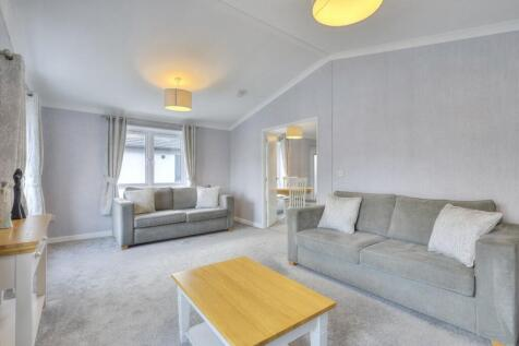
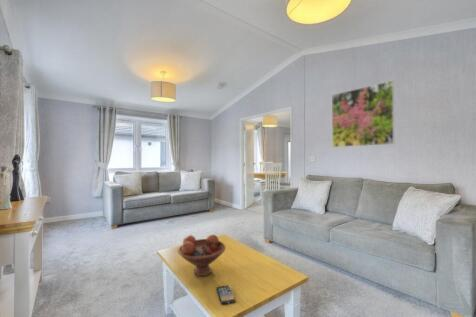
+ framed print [331,80,395,148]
+ fruit bowl [177,234,227,277]
+ smartphone [215,284,236,305]
